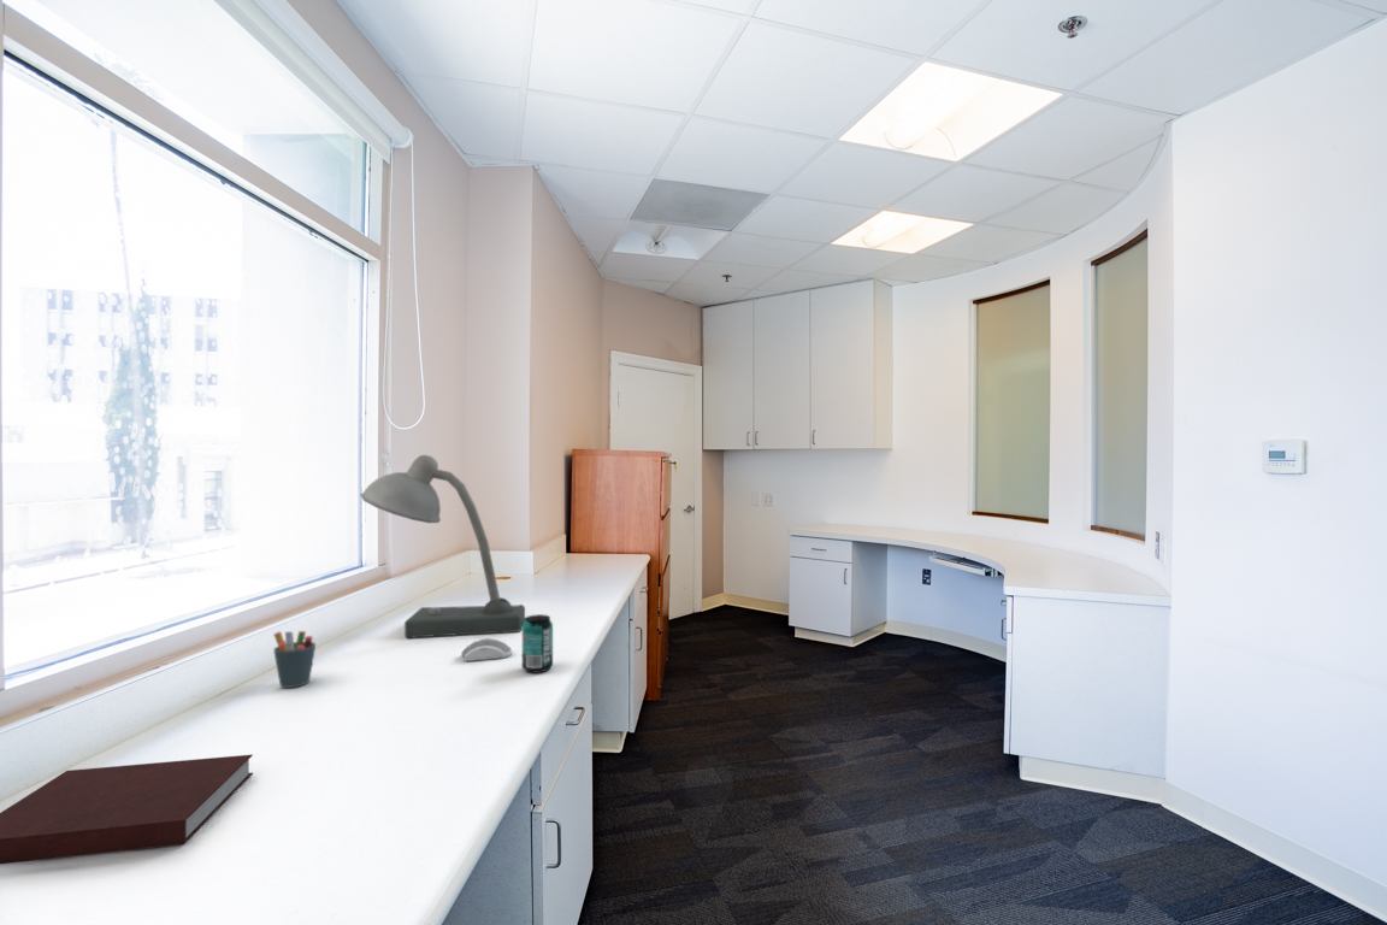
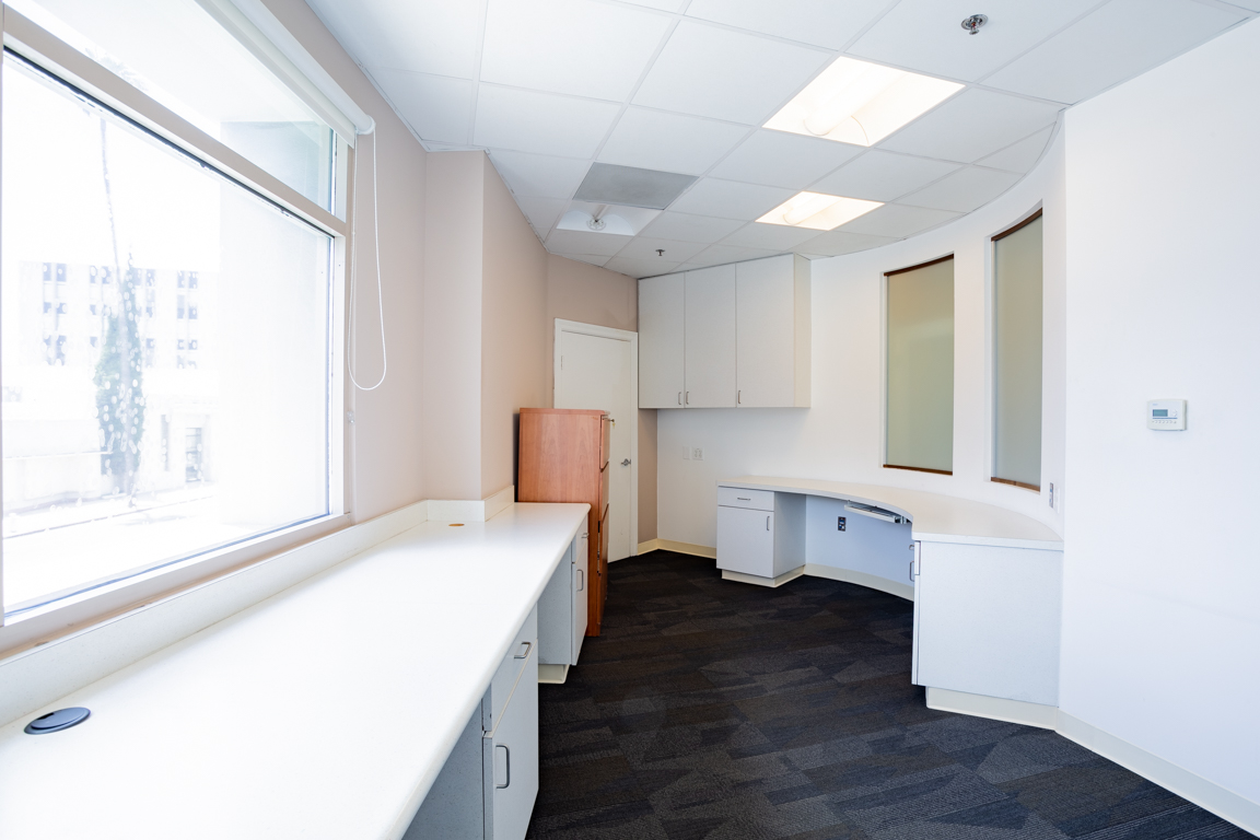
- pen holder [272,630,317,689]
- desk lamp [359,454,526,638]
- beverage can [521,613,554,674]
- notebook [0,753,254,866]
- computer mouse [460,637,513,662]
